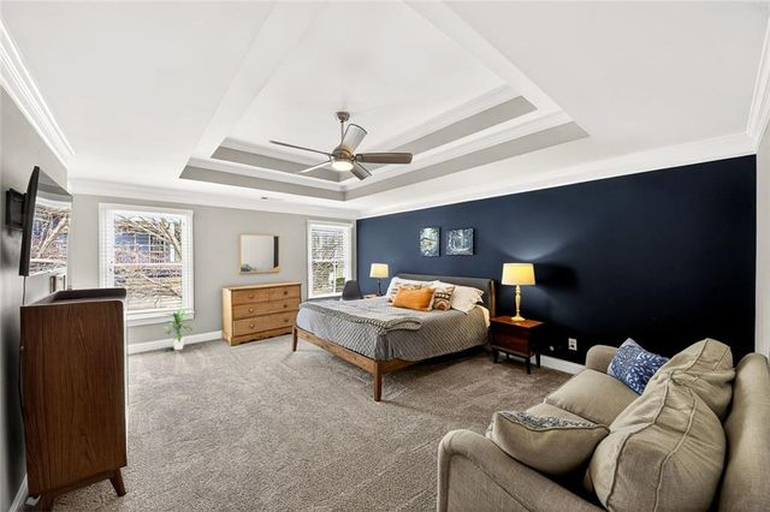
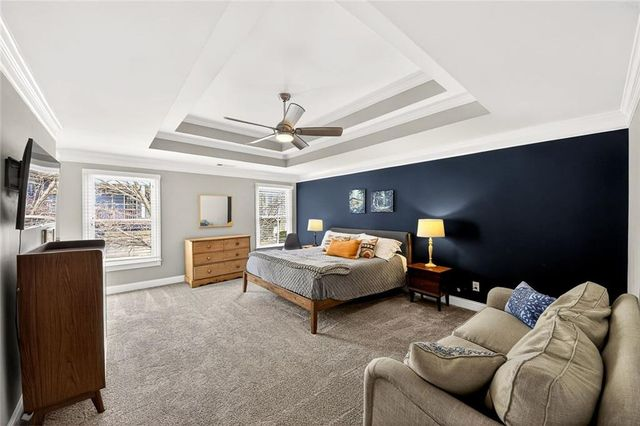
- indoor plant [158,306,195,351]
